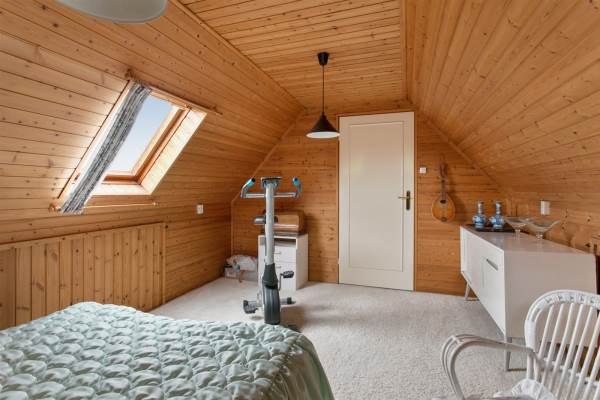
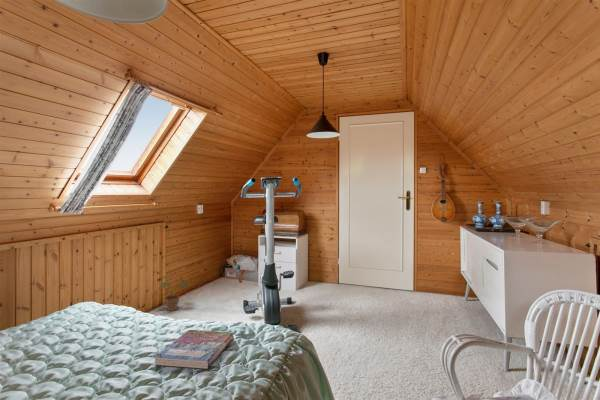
+ book [154,329,234,370]
+ potted plant [154,275,189,312]
